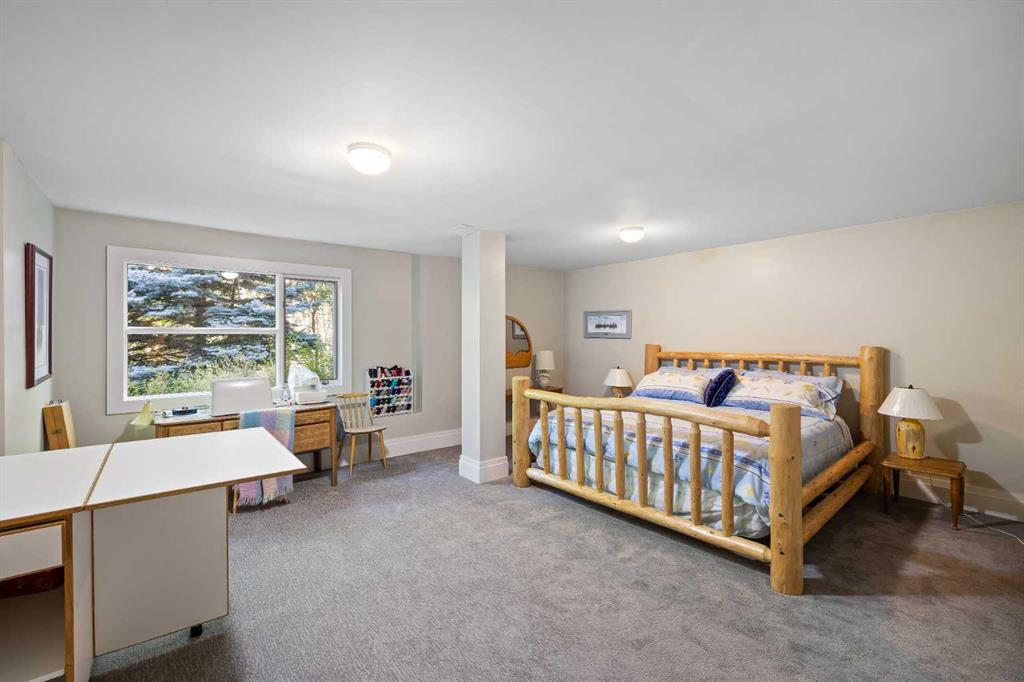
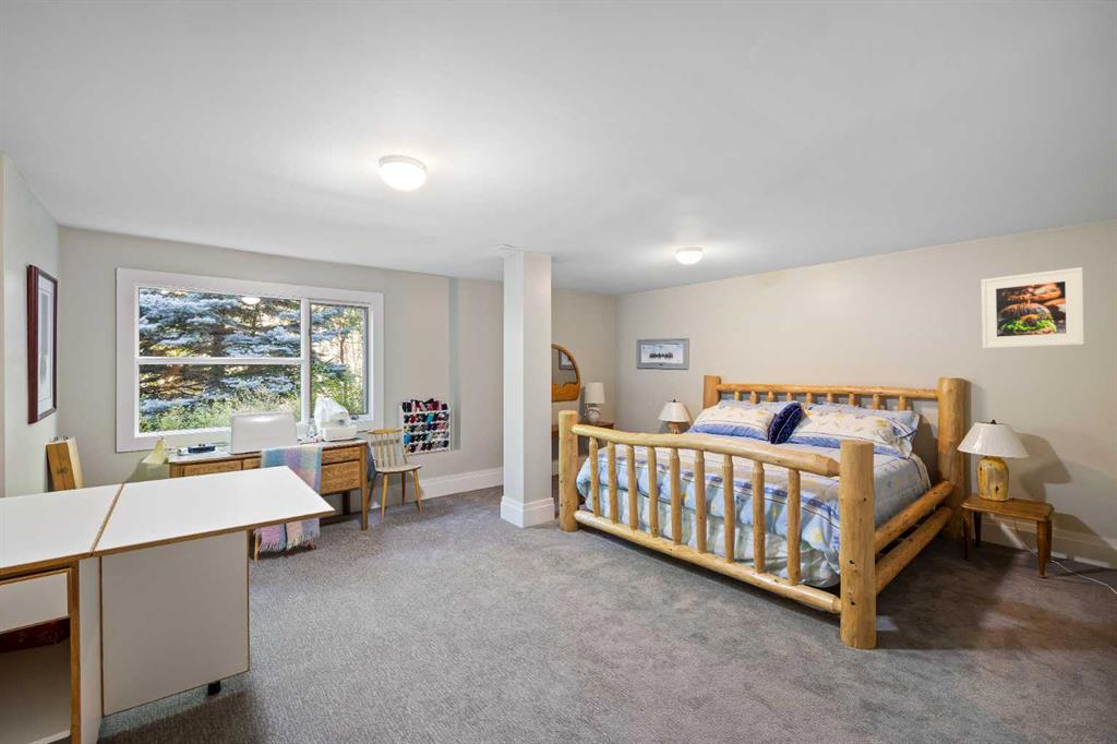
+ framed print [981,266,1085,349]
